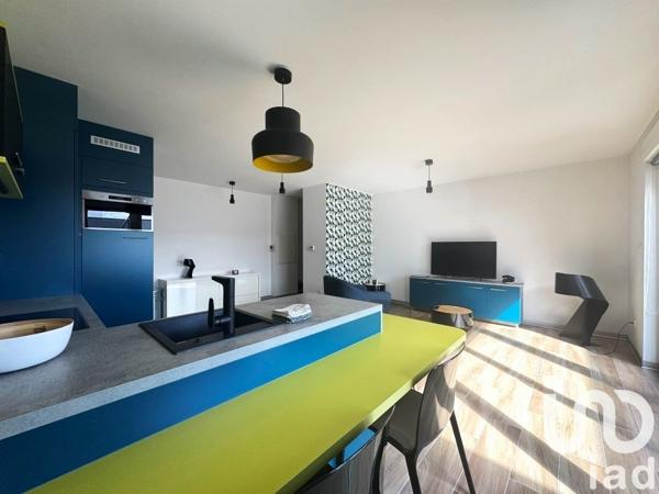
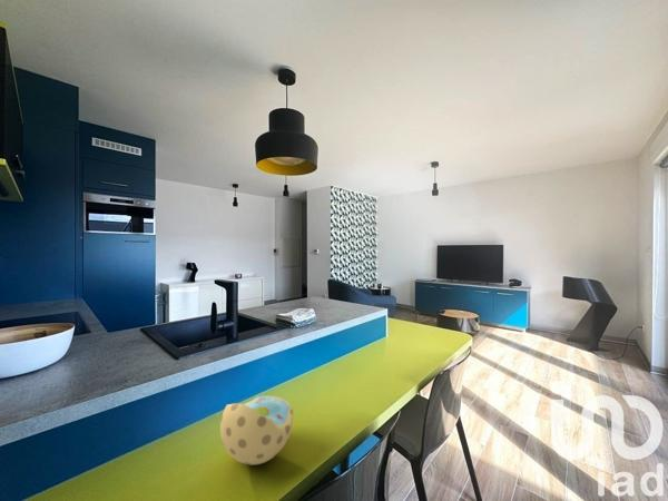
+ bowl [219,395,294,465]
